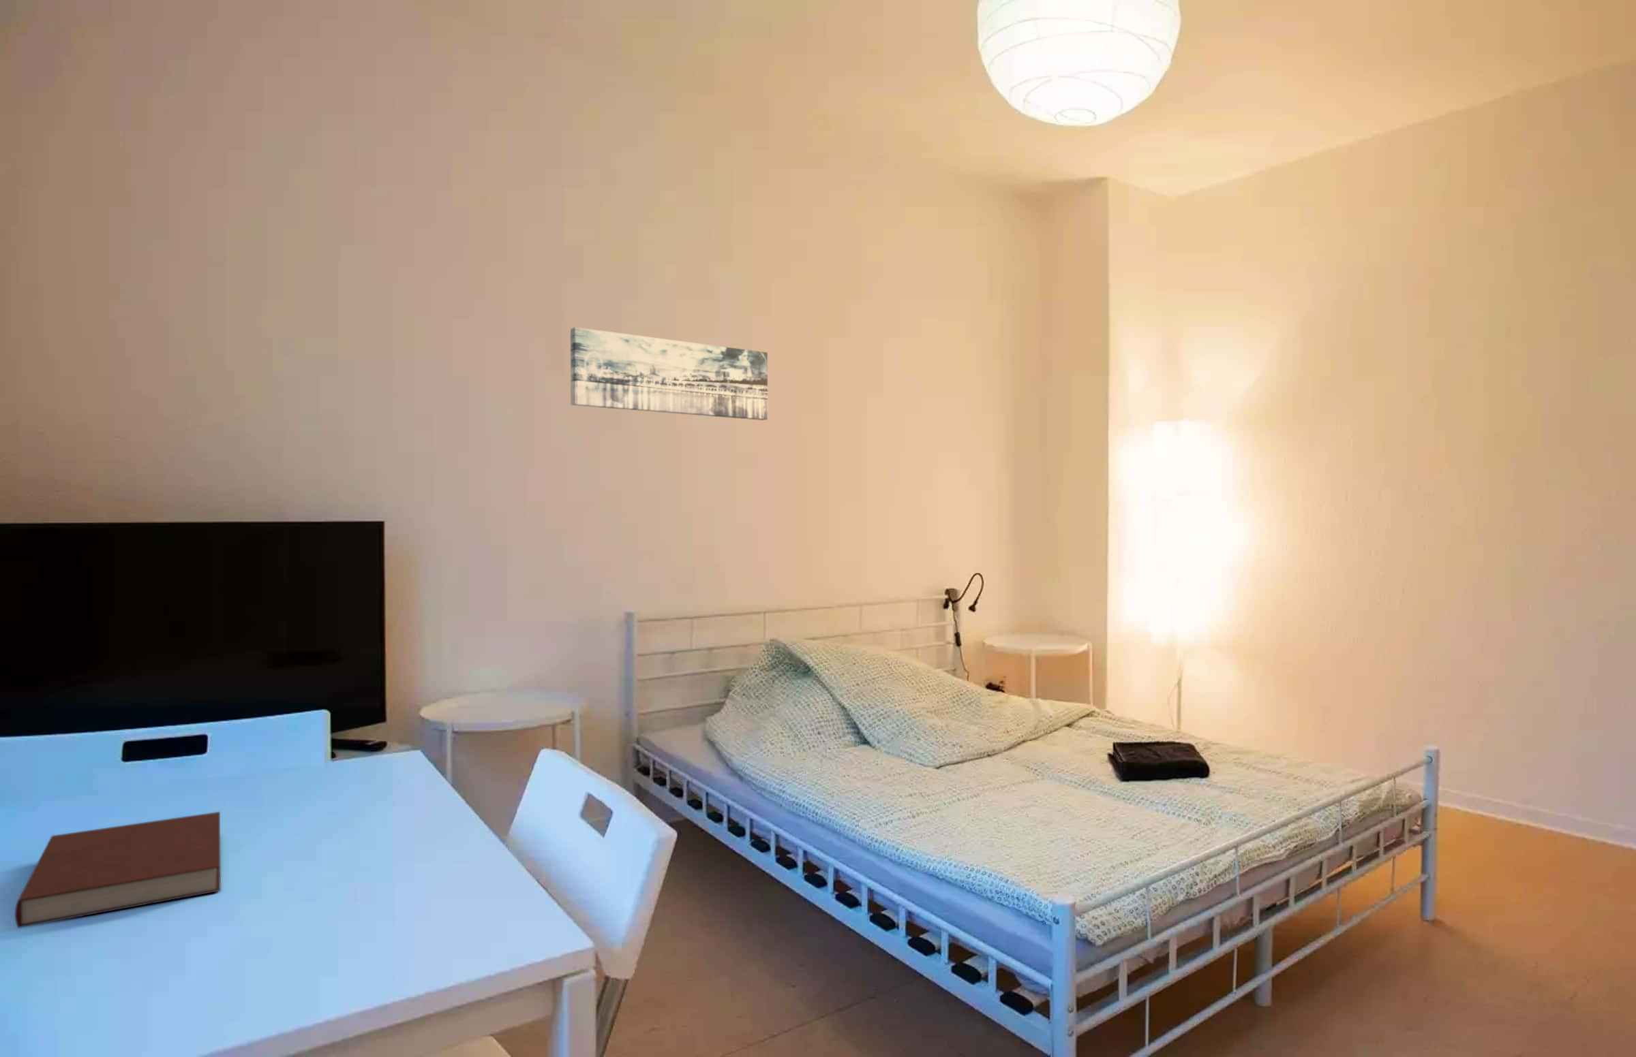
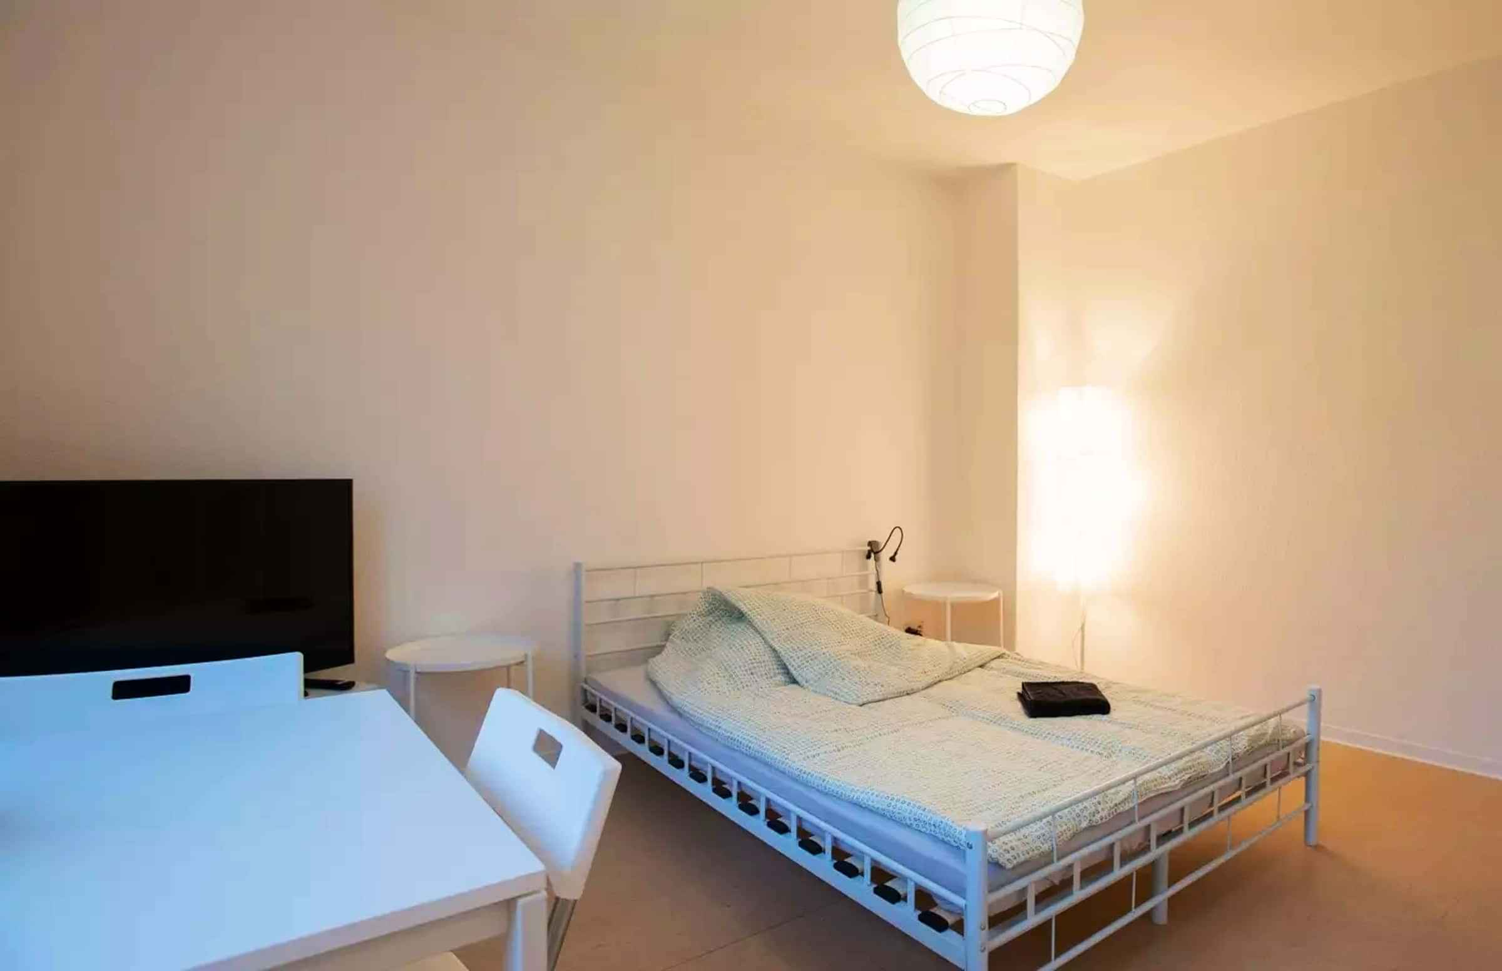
- notebook [14,812,222,928]
- wall art [570,327,768,421]
